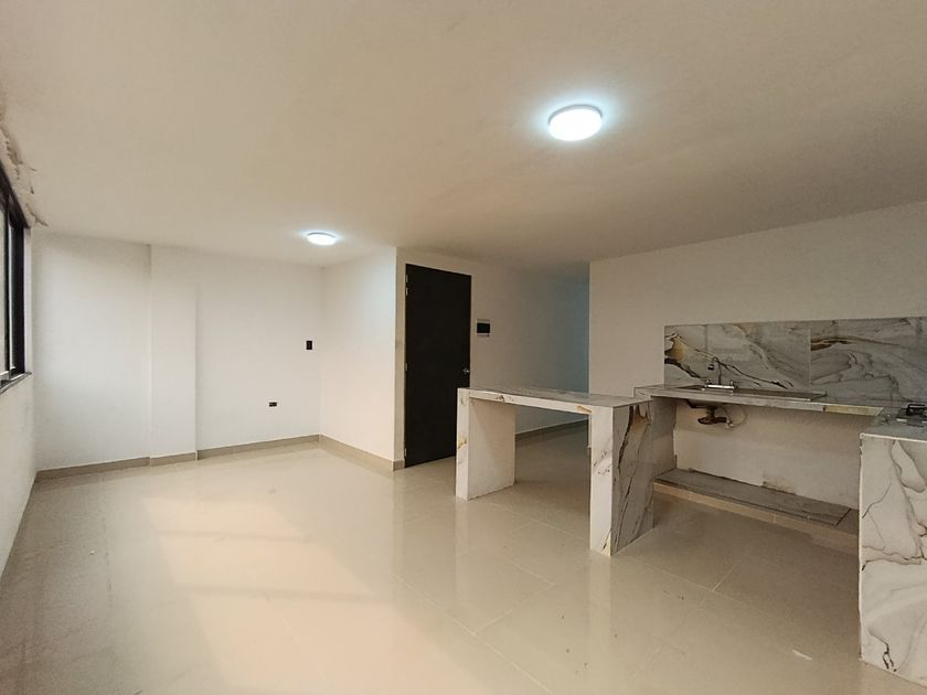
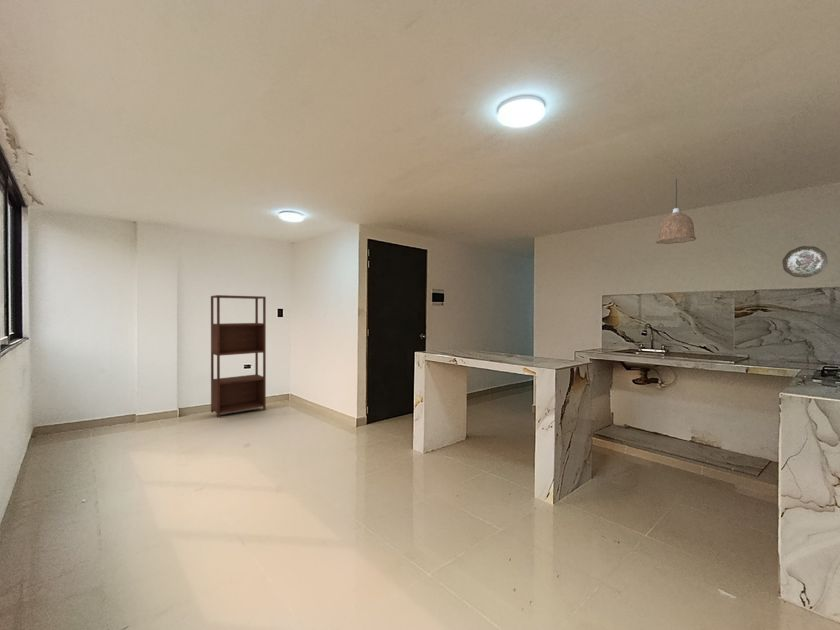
+ decorative plate [781,245,829,279]
+ pendant lamp [655,178,697,245]
+ shelving unit [210,294,267,419]
